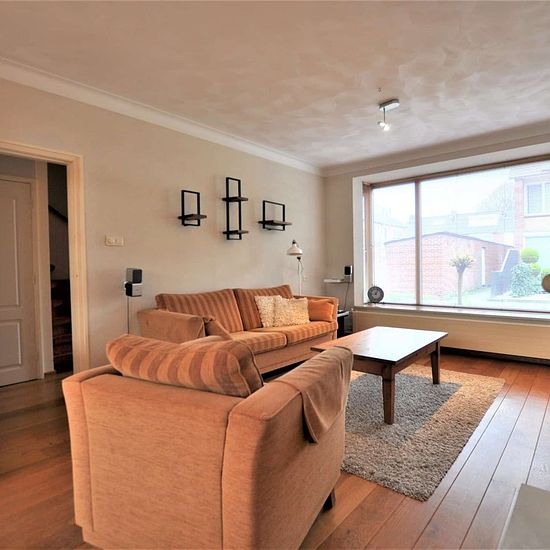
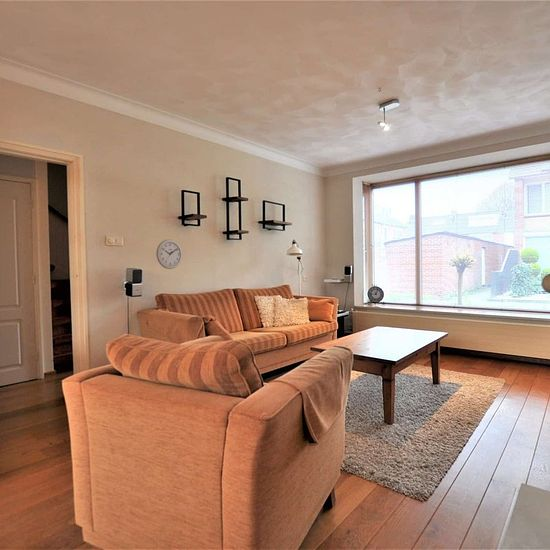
+ wall clock [155,238,183,270]
